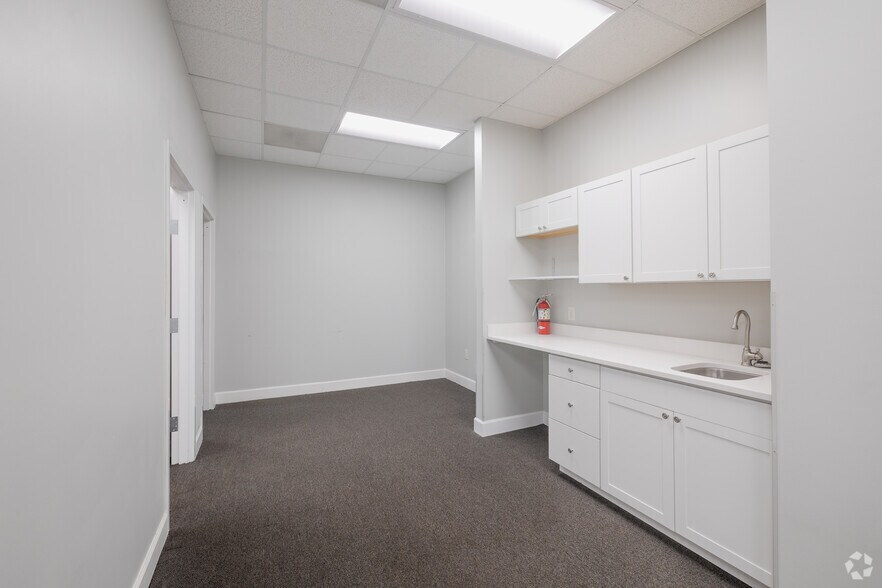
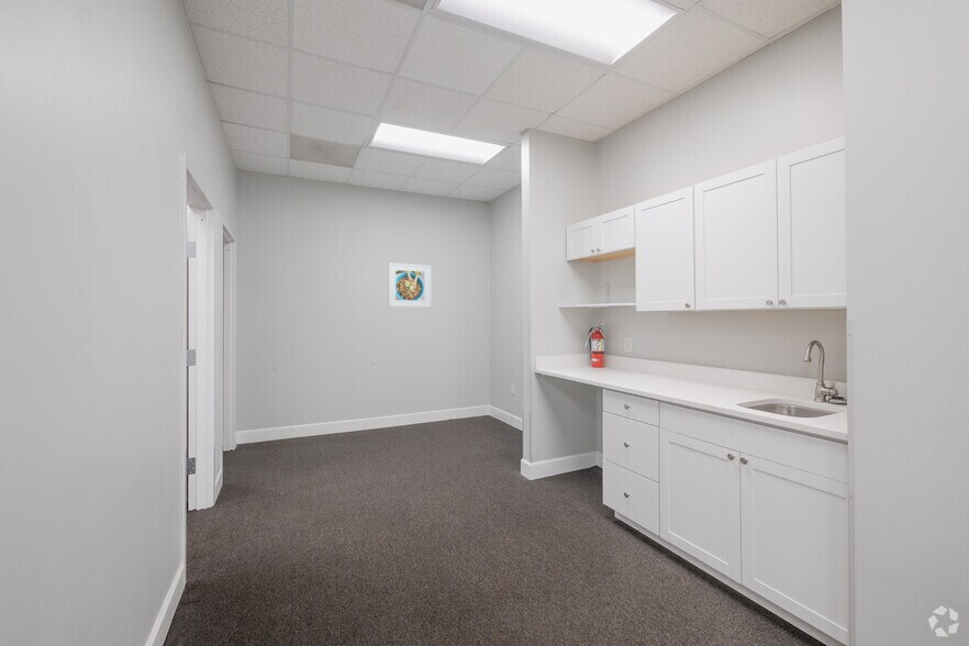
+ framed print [388,263,432,309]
